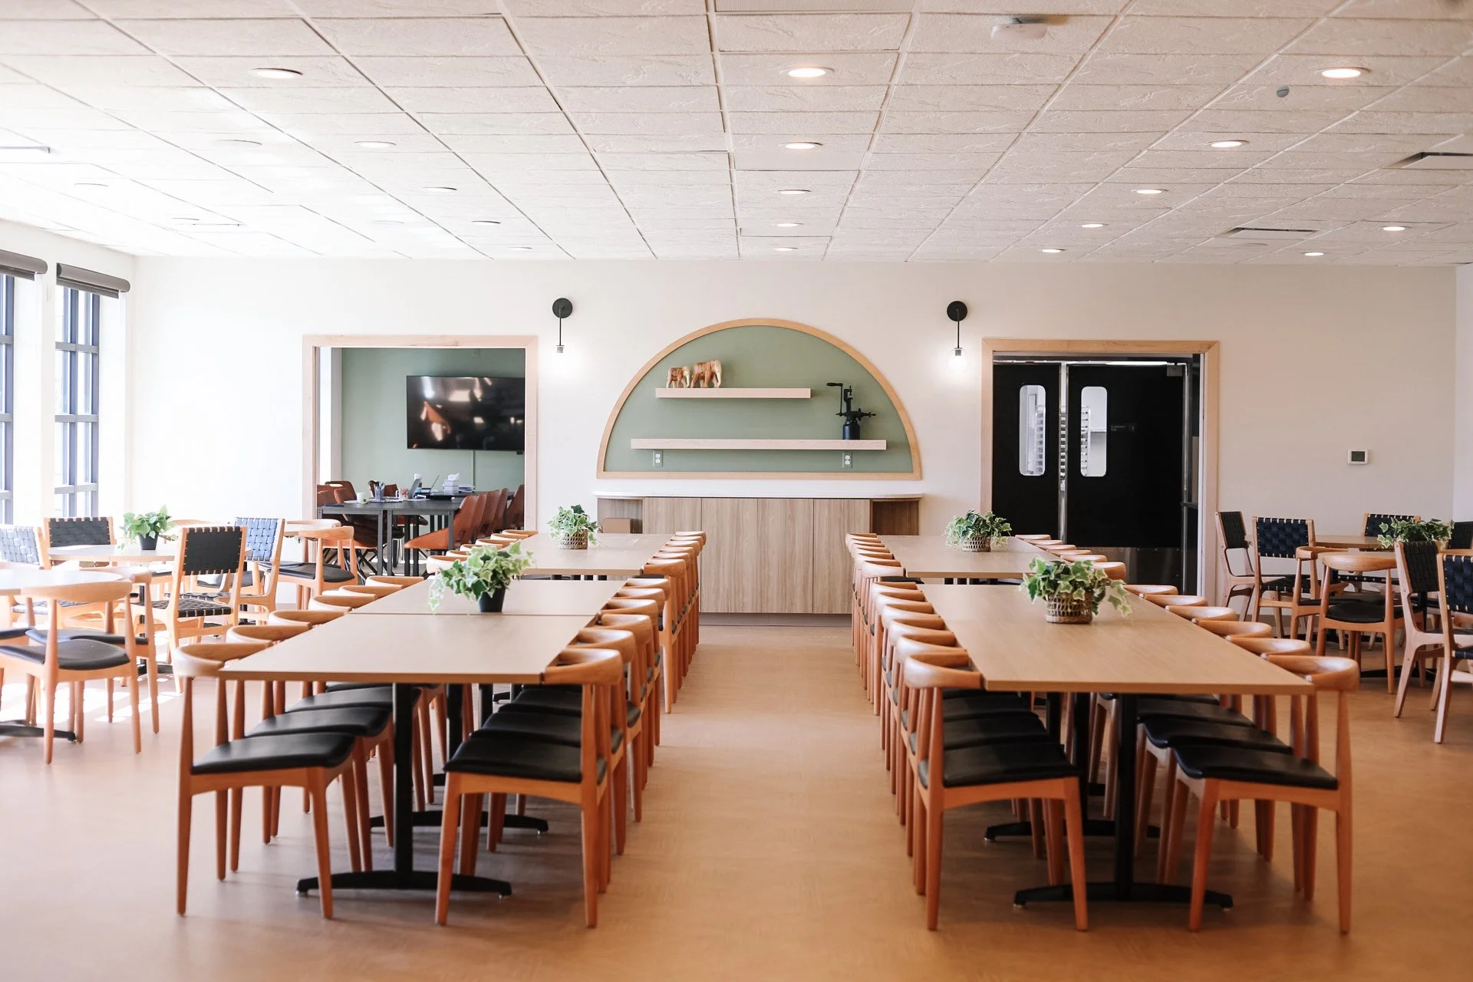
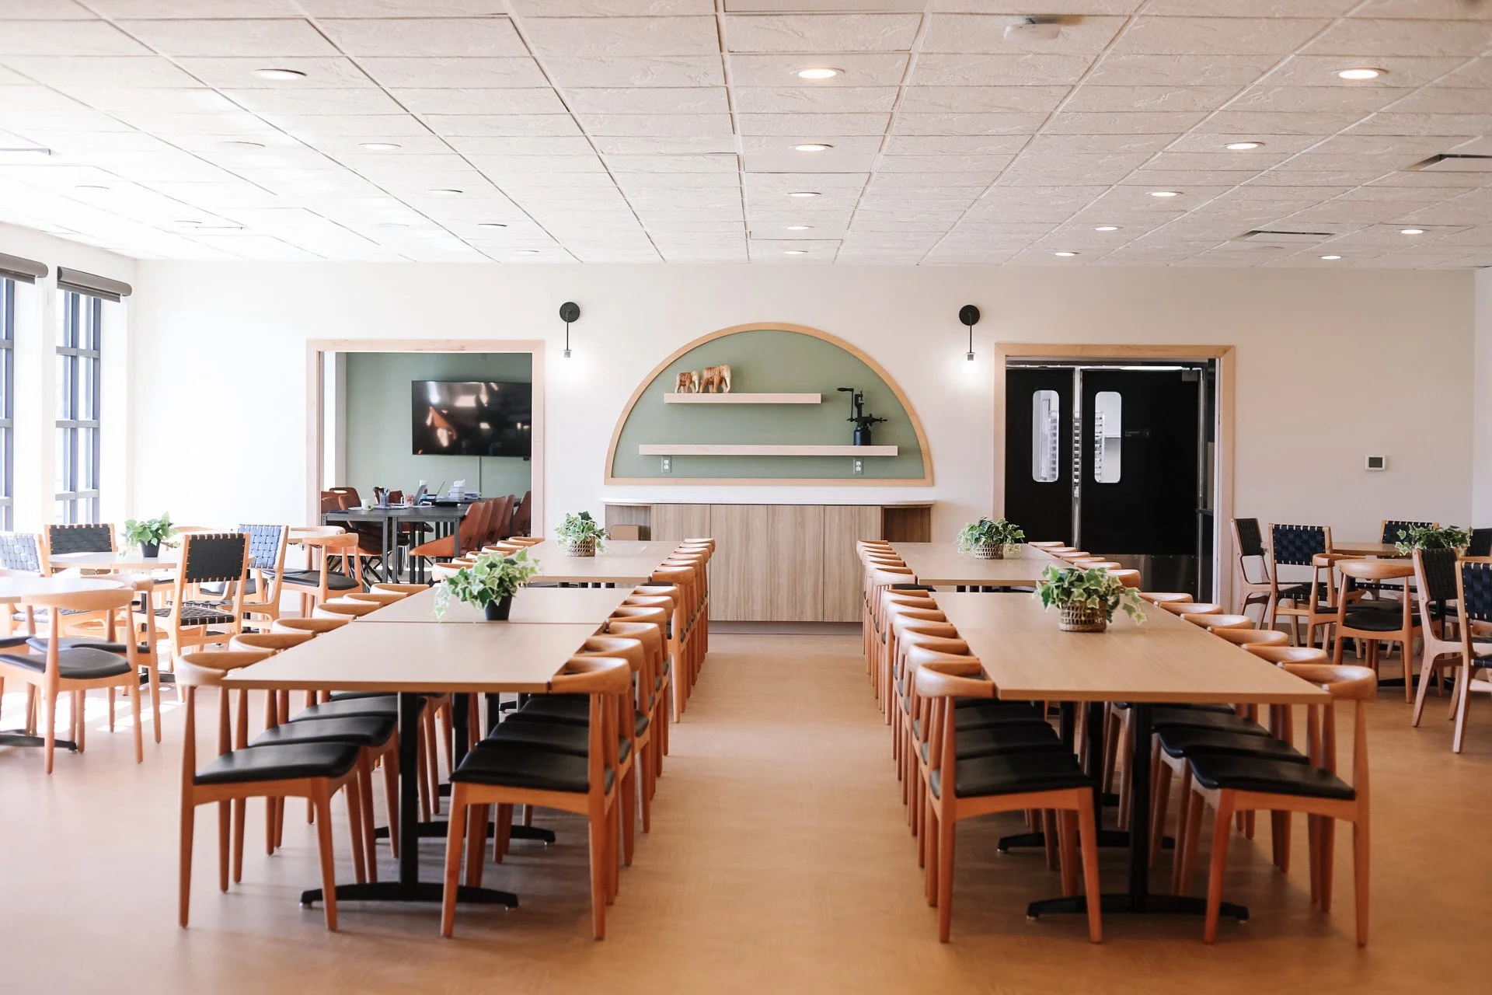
- smoke detector [1276,84,1290,99]
